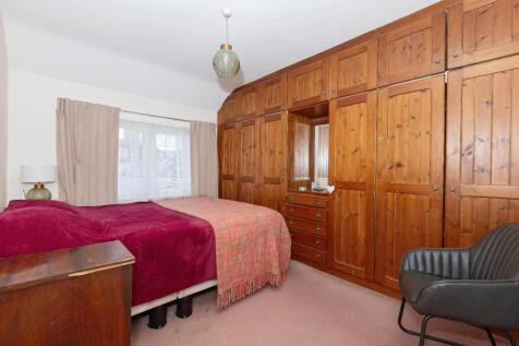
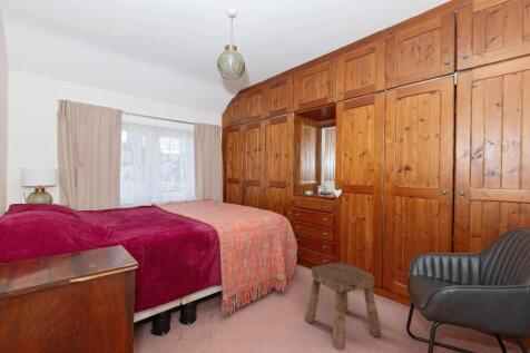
+ stool [304,262,383,351]
